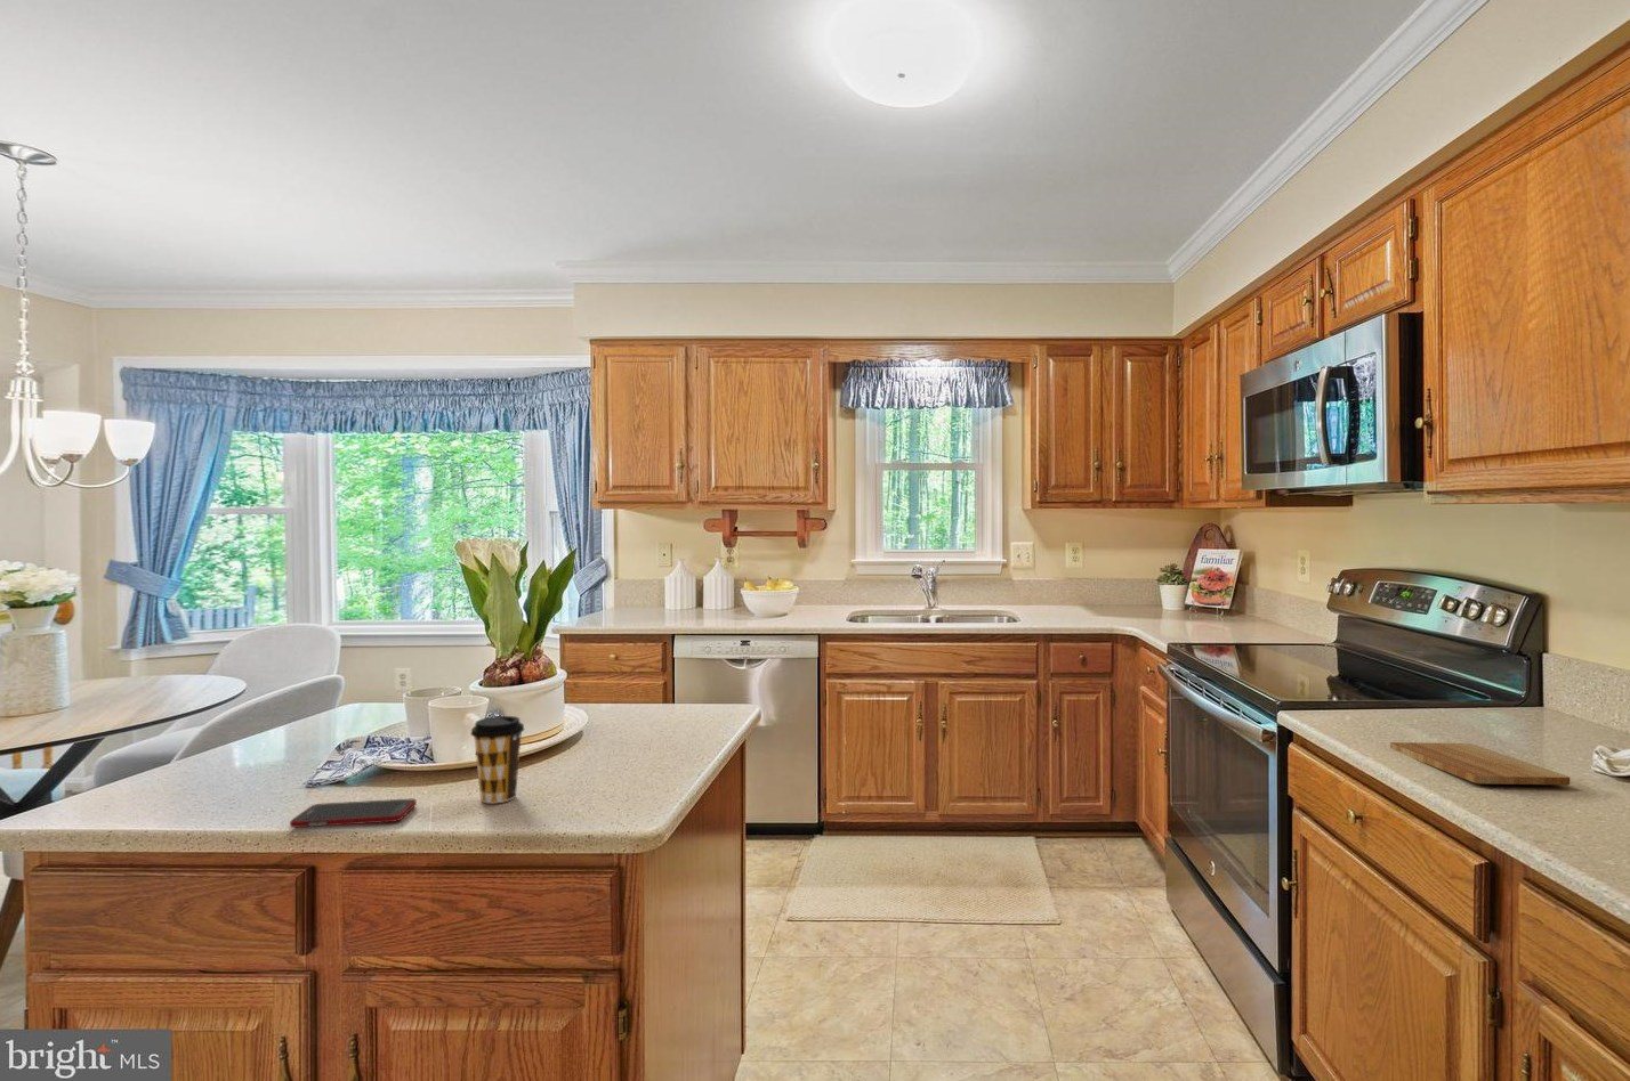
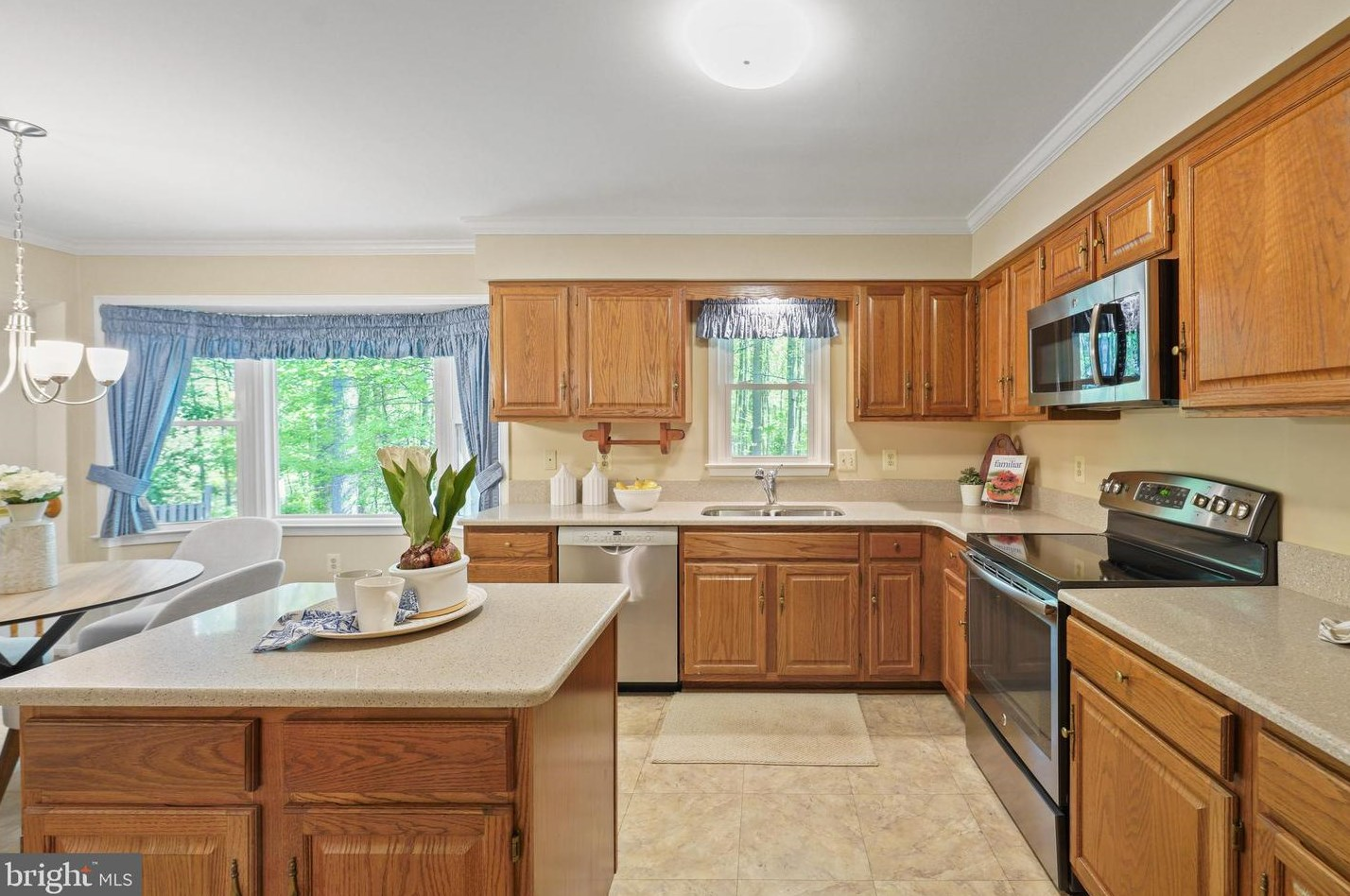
- cell phone [289,799,418,829]
- cutting board [1390,741,1571,785]
- coffee cup [470,715,525,804]
